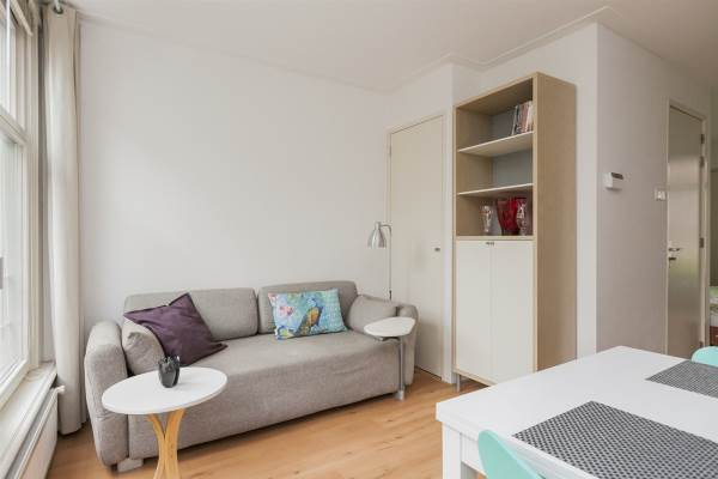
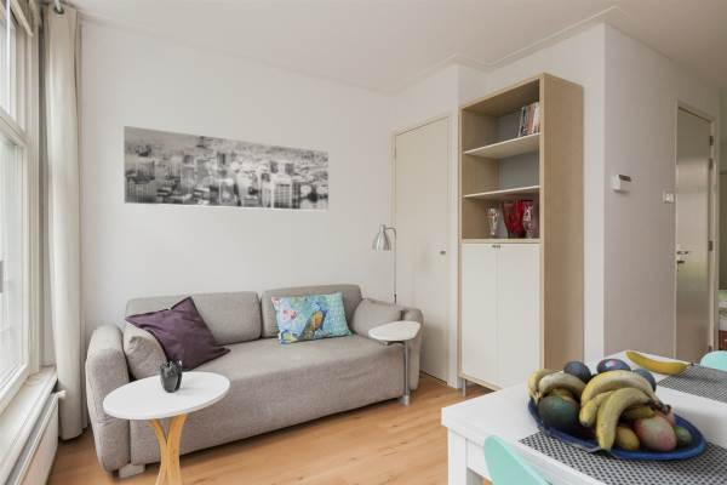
+ banana [625,349,695,375]
+ fruit bowl [527,358,706,461]
+ wall art [122,125,330,212]
